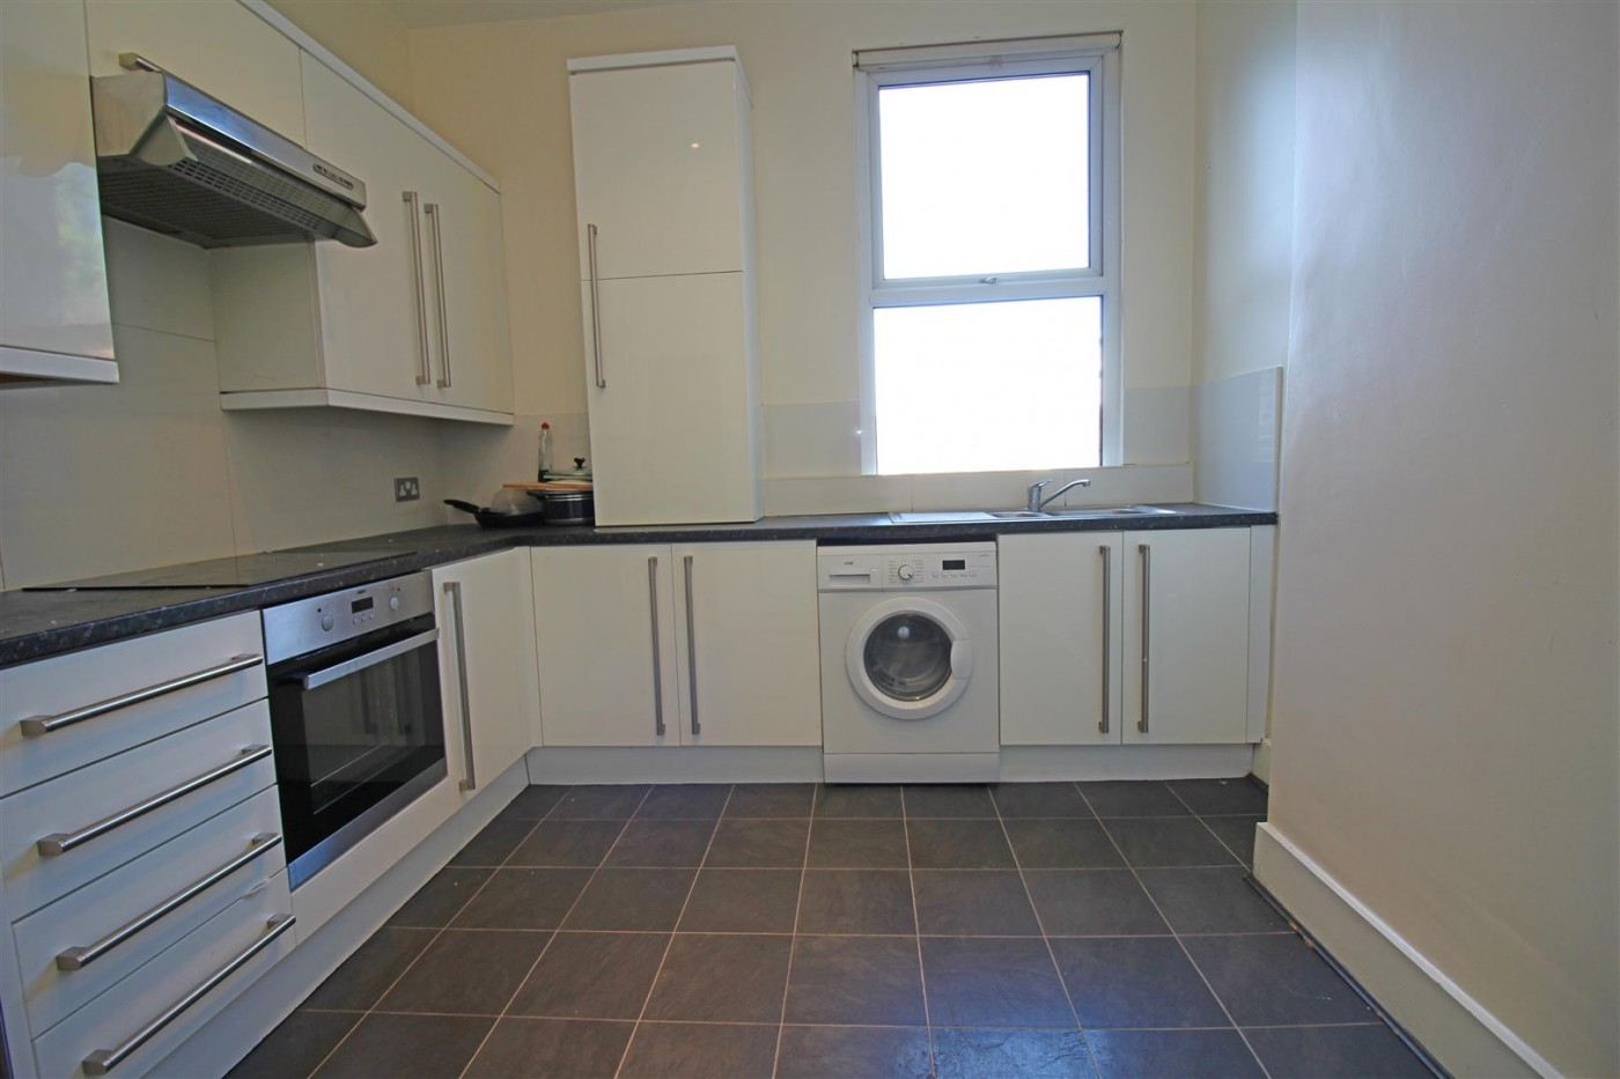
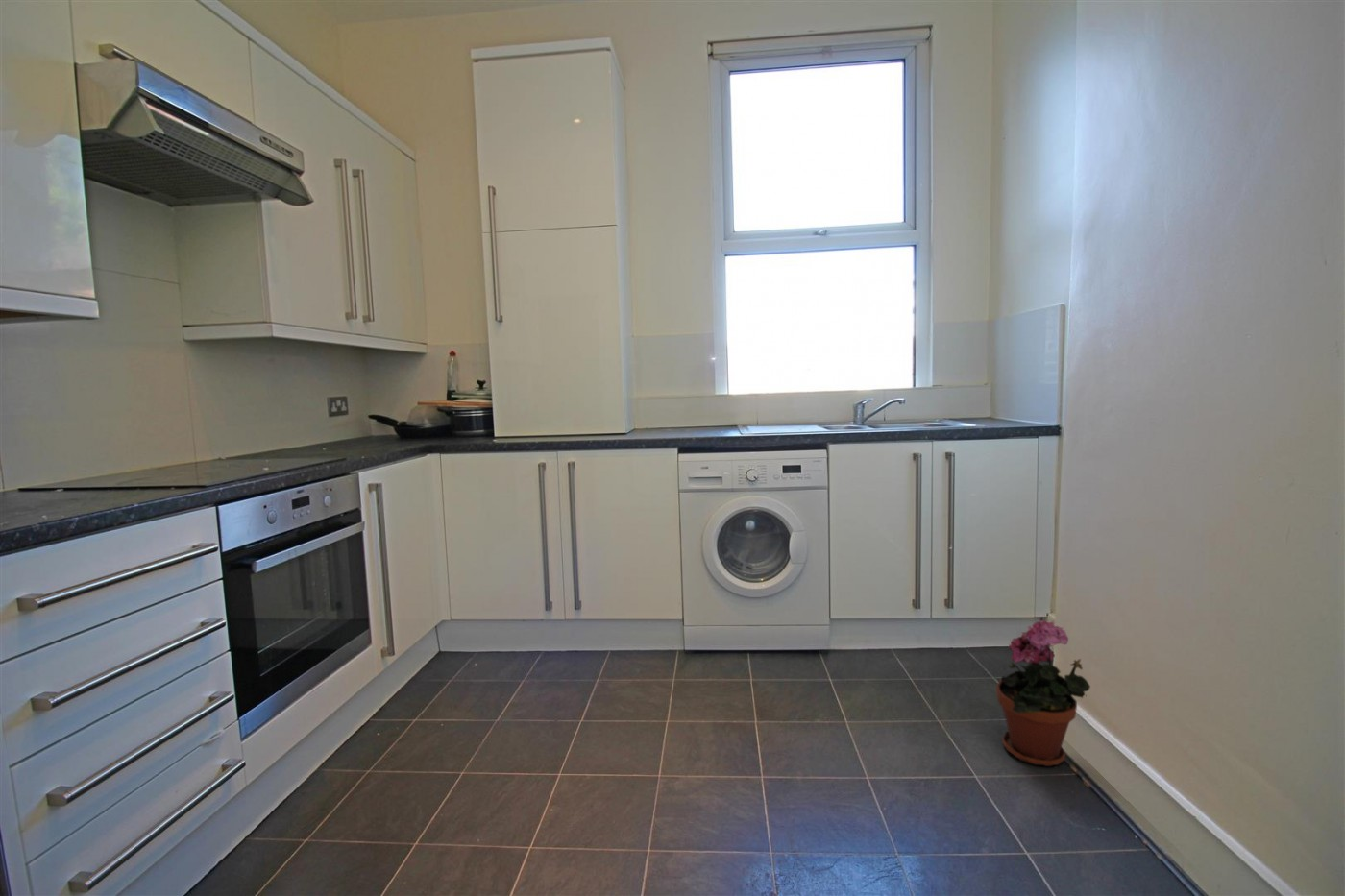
+ potted plant [995,619,1091,767]
